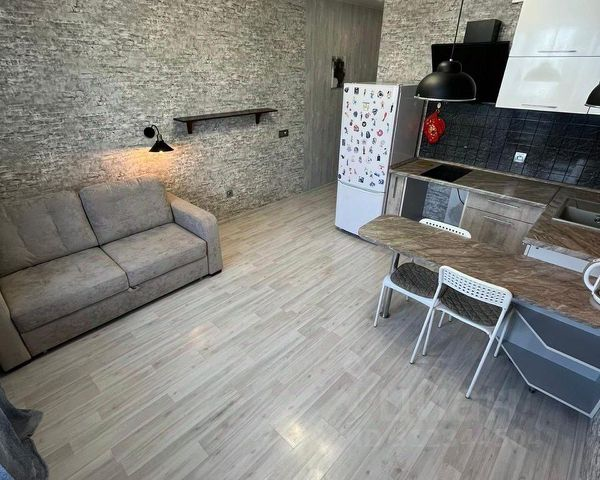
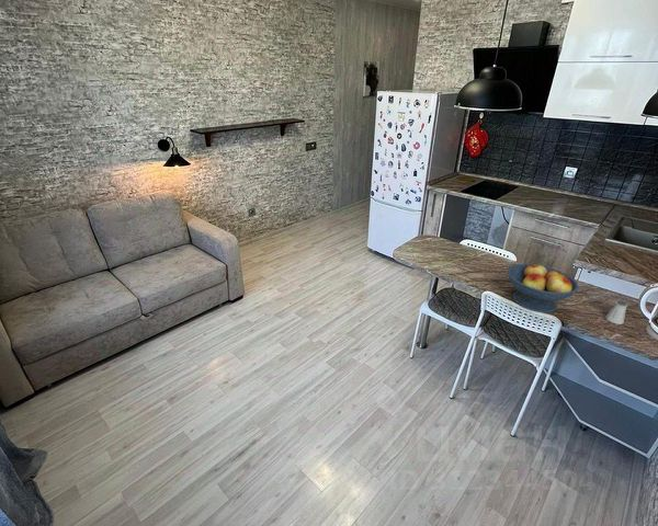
+ fruit bowl [507,263,580,313]
+ saltshaker [604,299,628,325]
